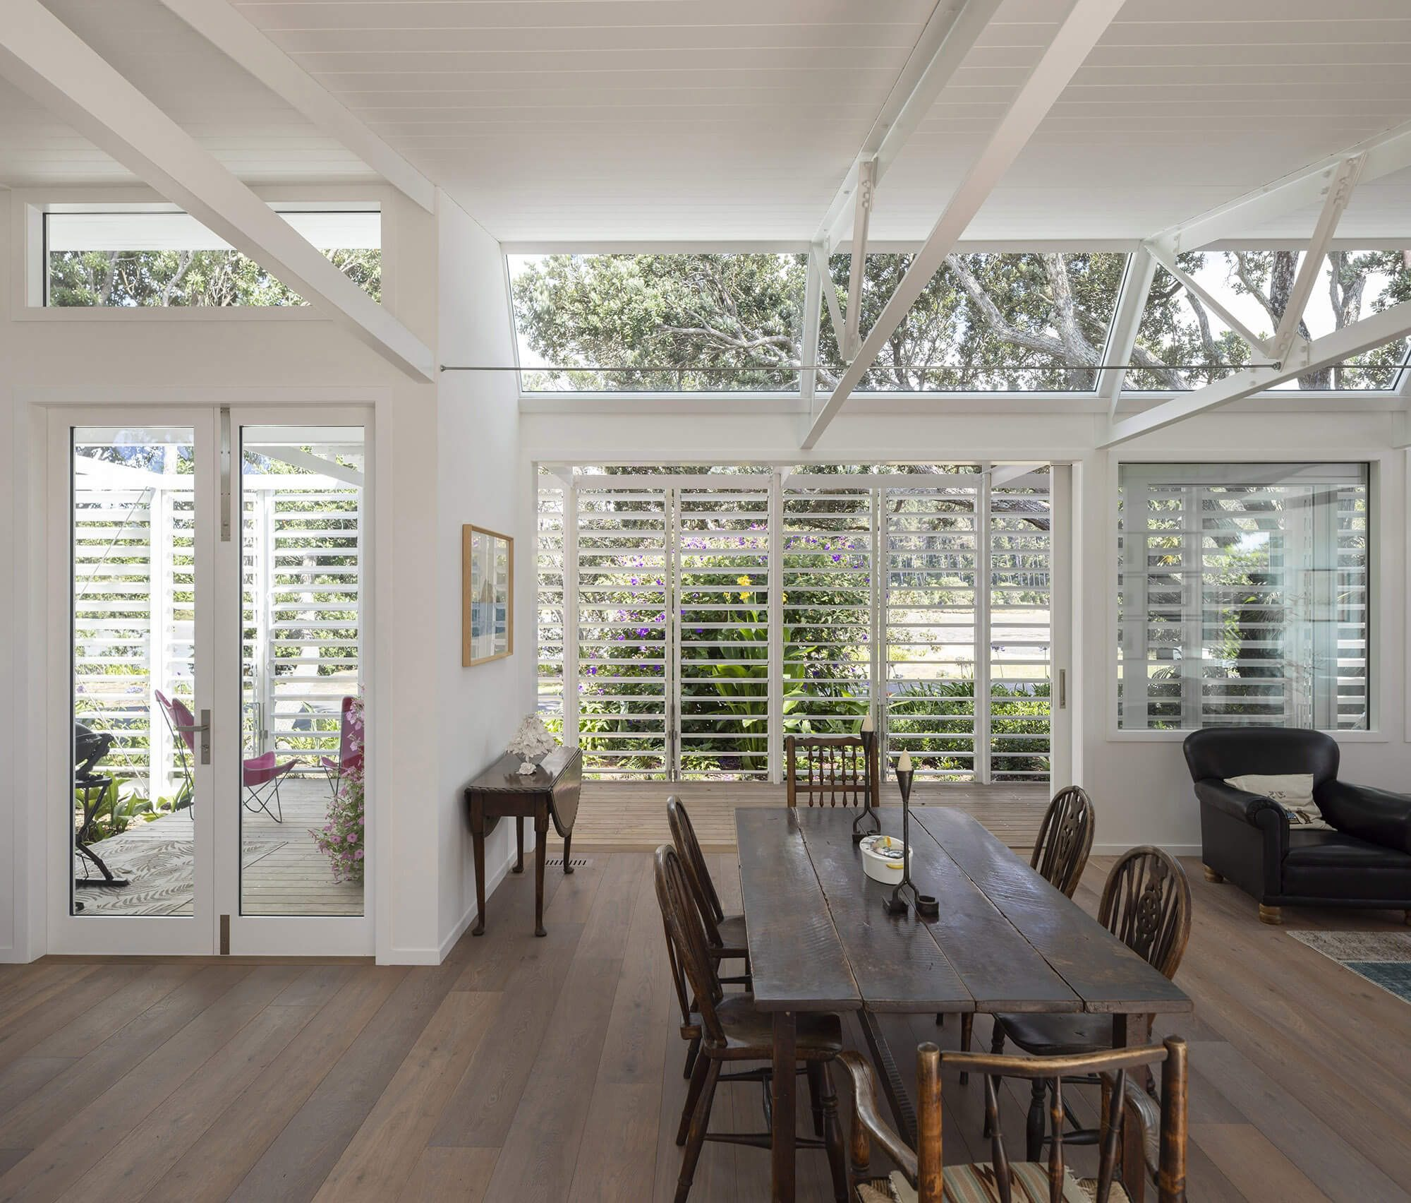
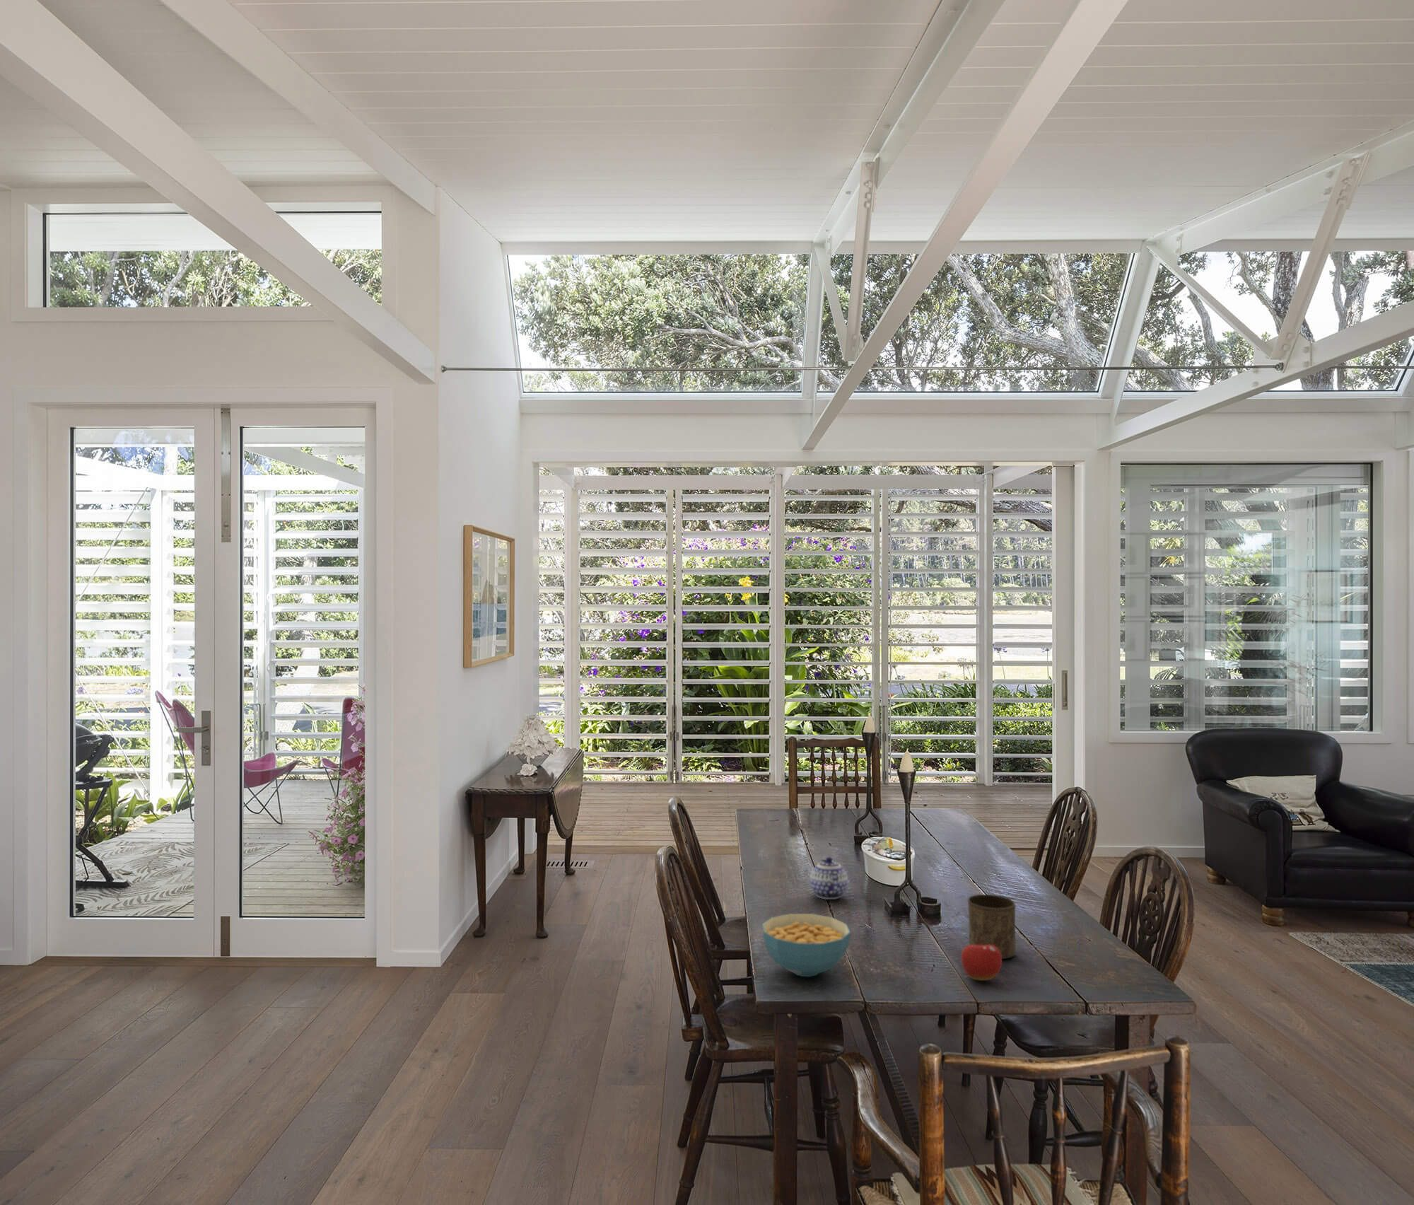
+ teapot [809,856,849,900]
+ cereal bowl [761,913,851,978]
+ cup [967,894,1017,960]
+ fruit [961,938,1003,980]
